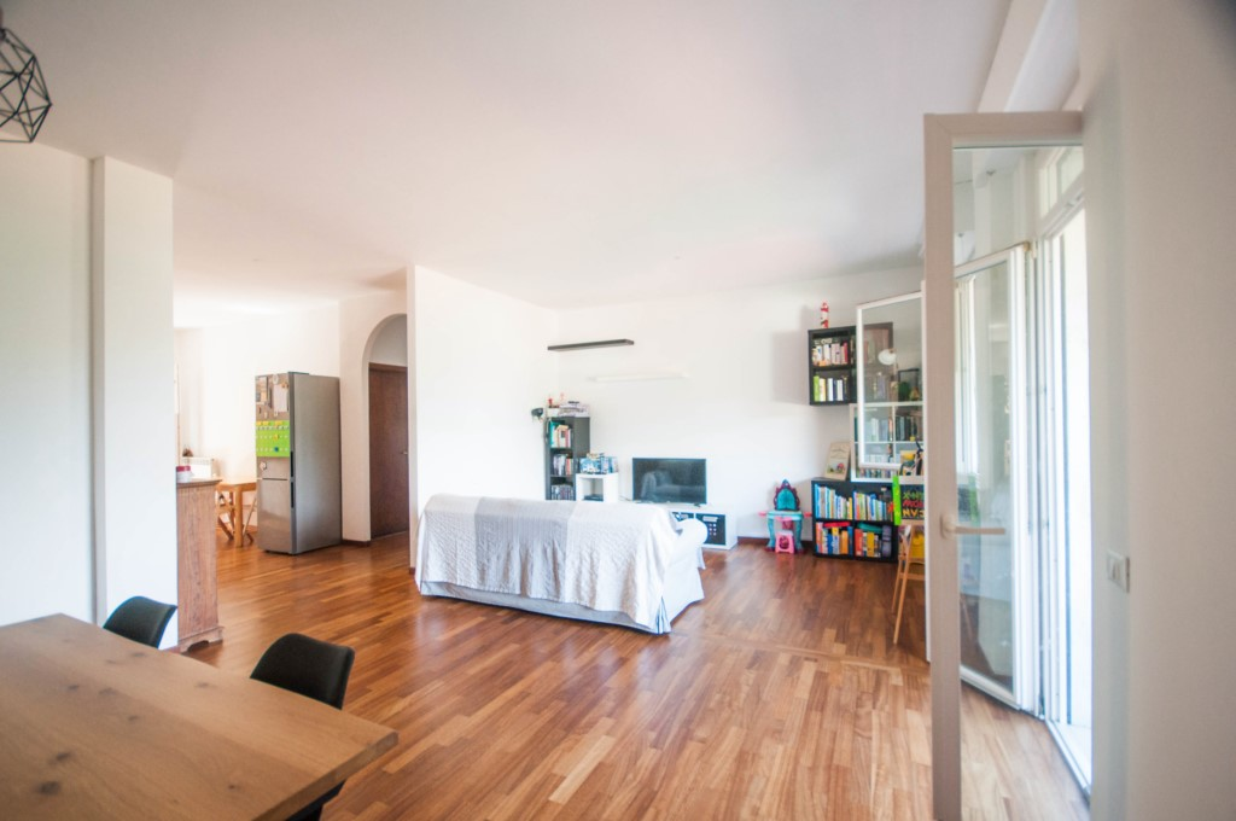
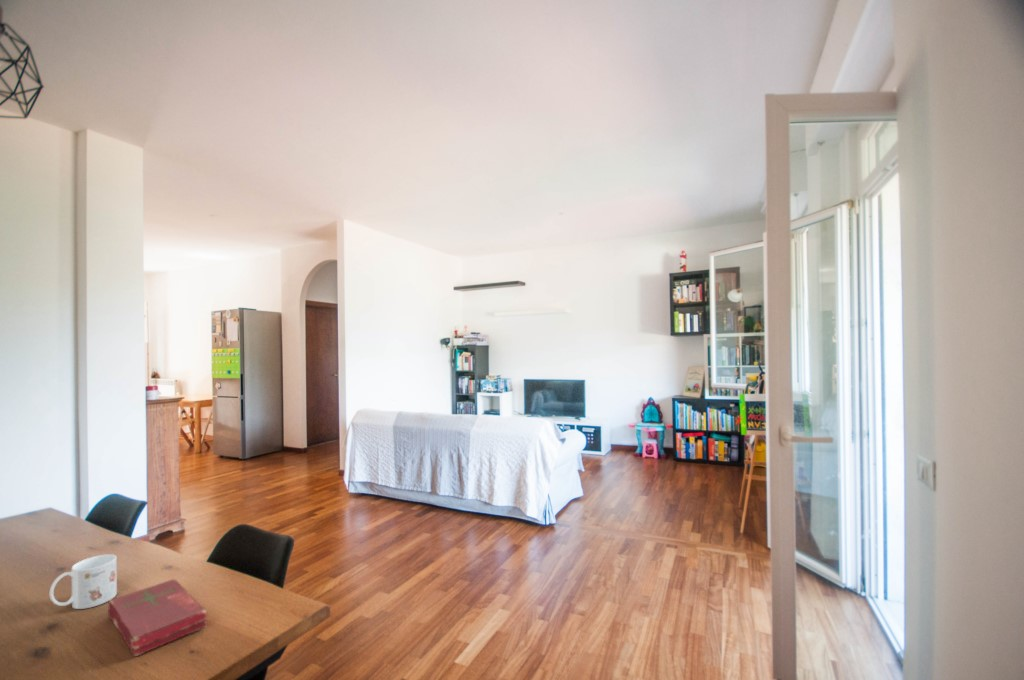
+ mug [48,553,118,610]
+ book [107,578,209,657]
